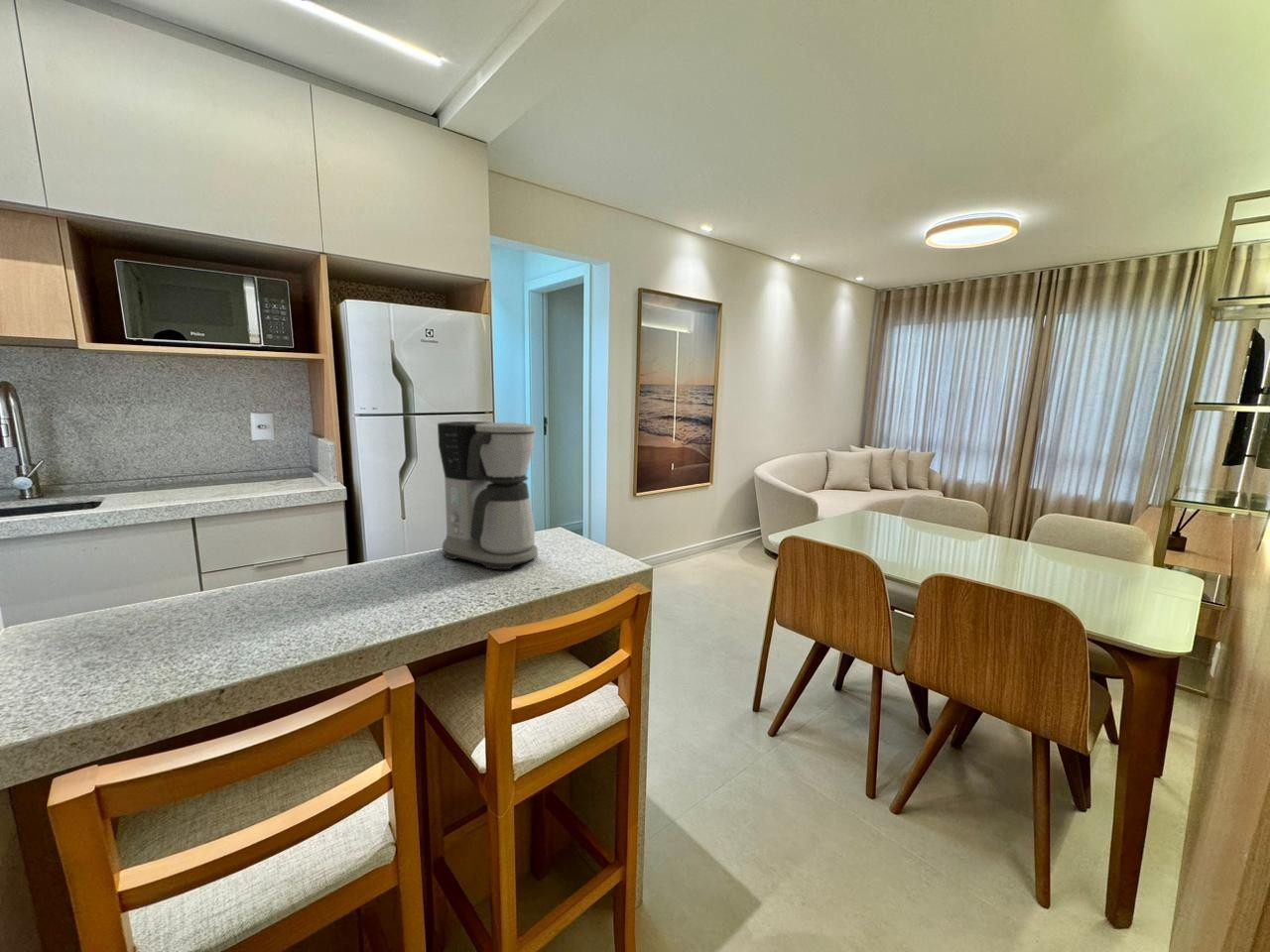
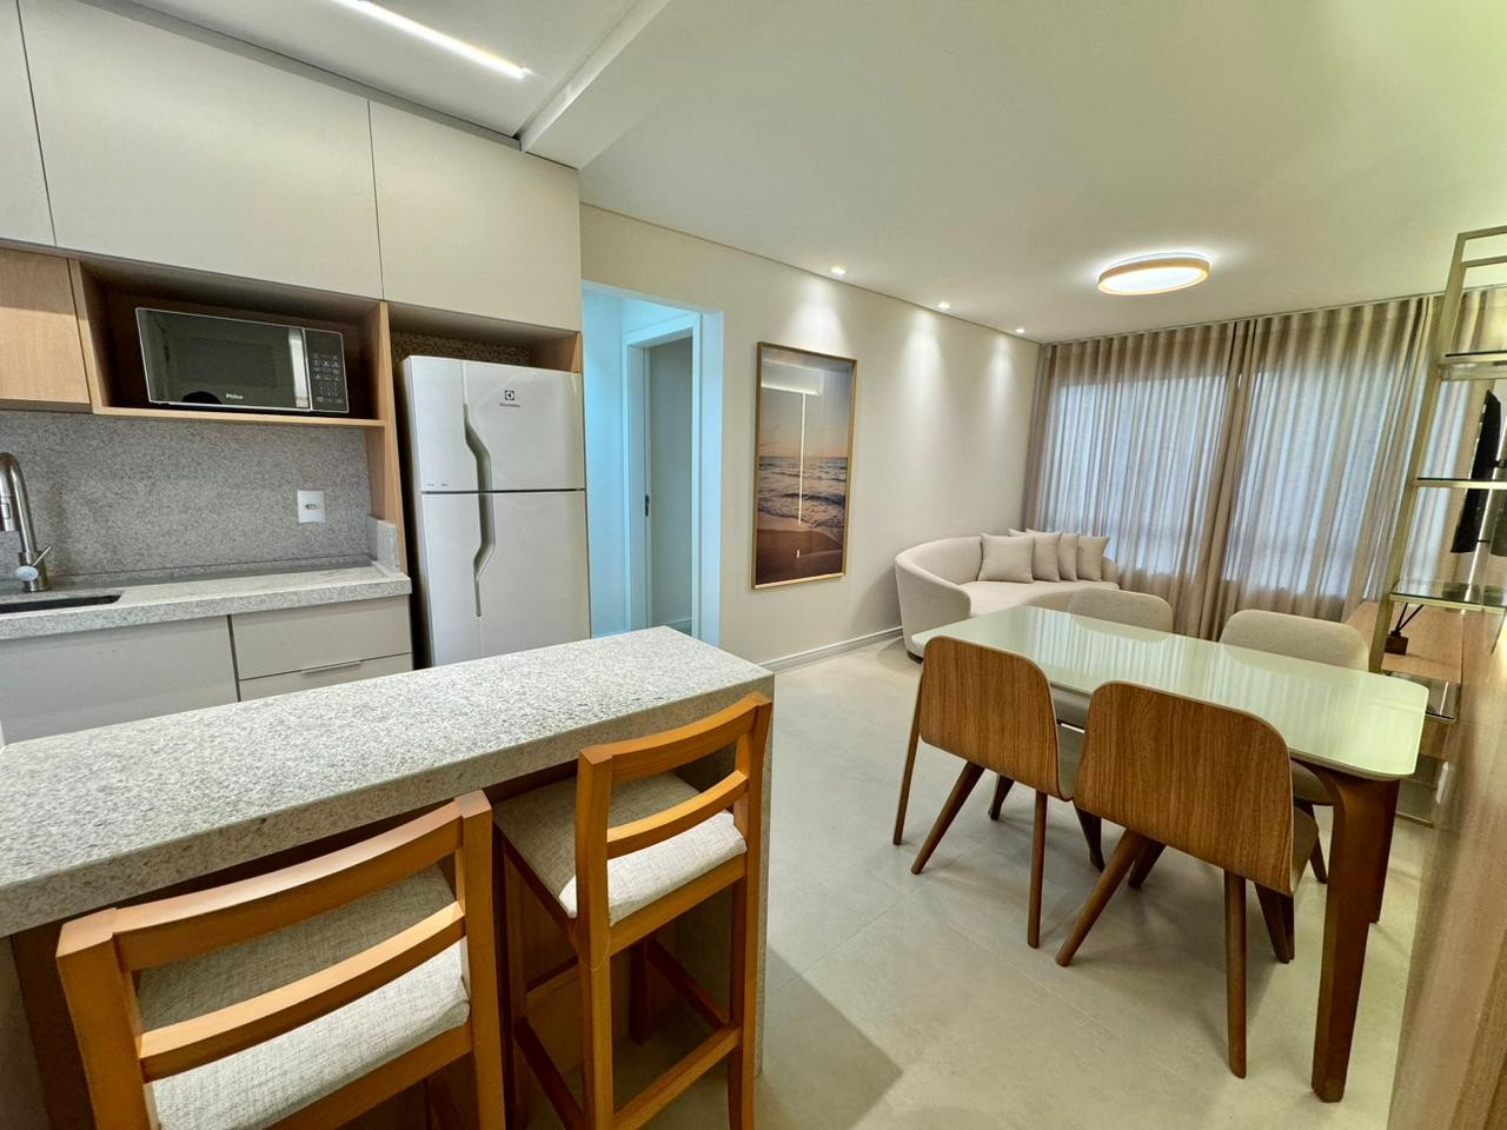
- coffee maker [437,420,539,570]
